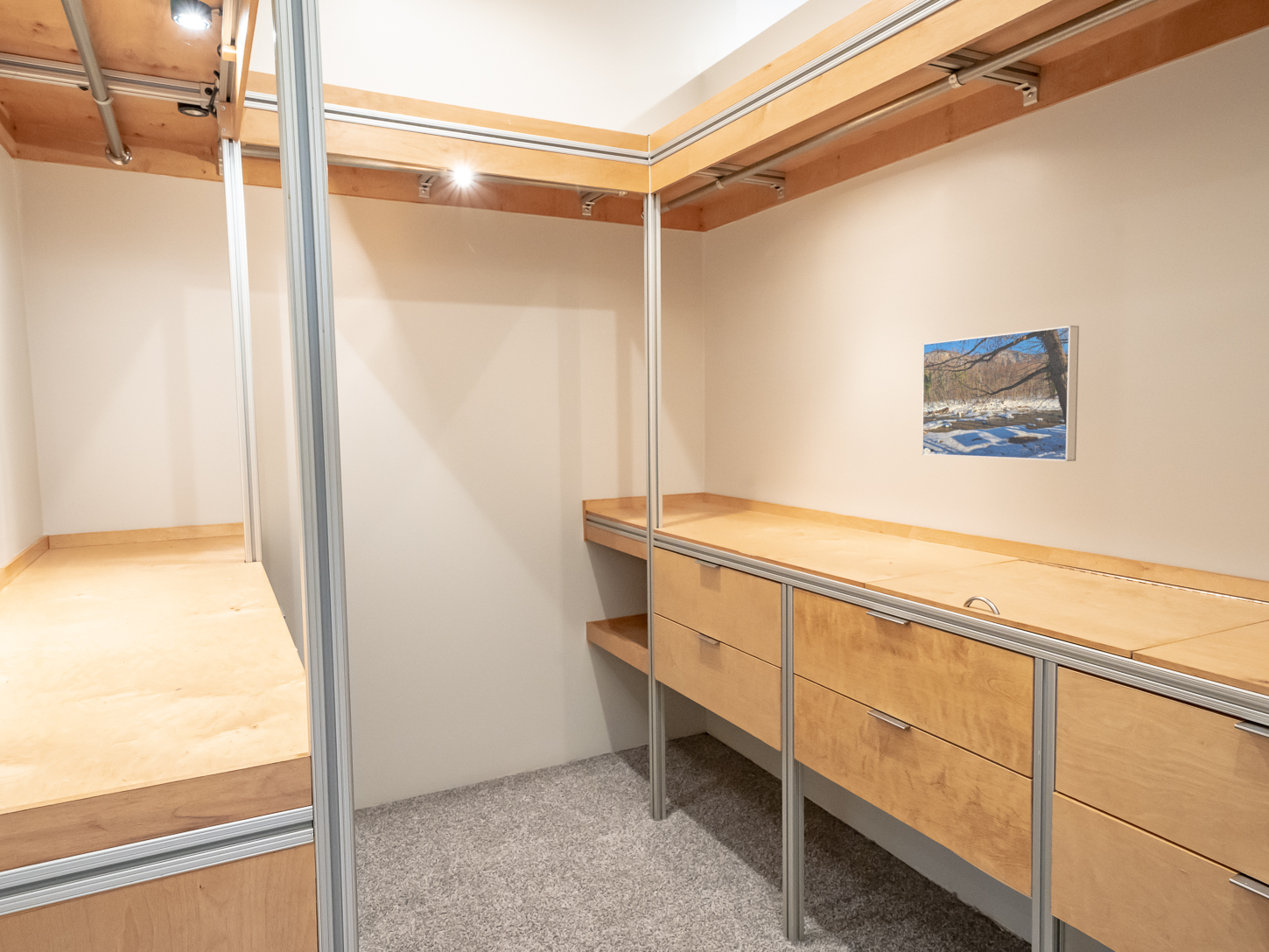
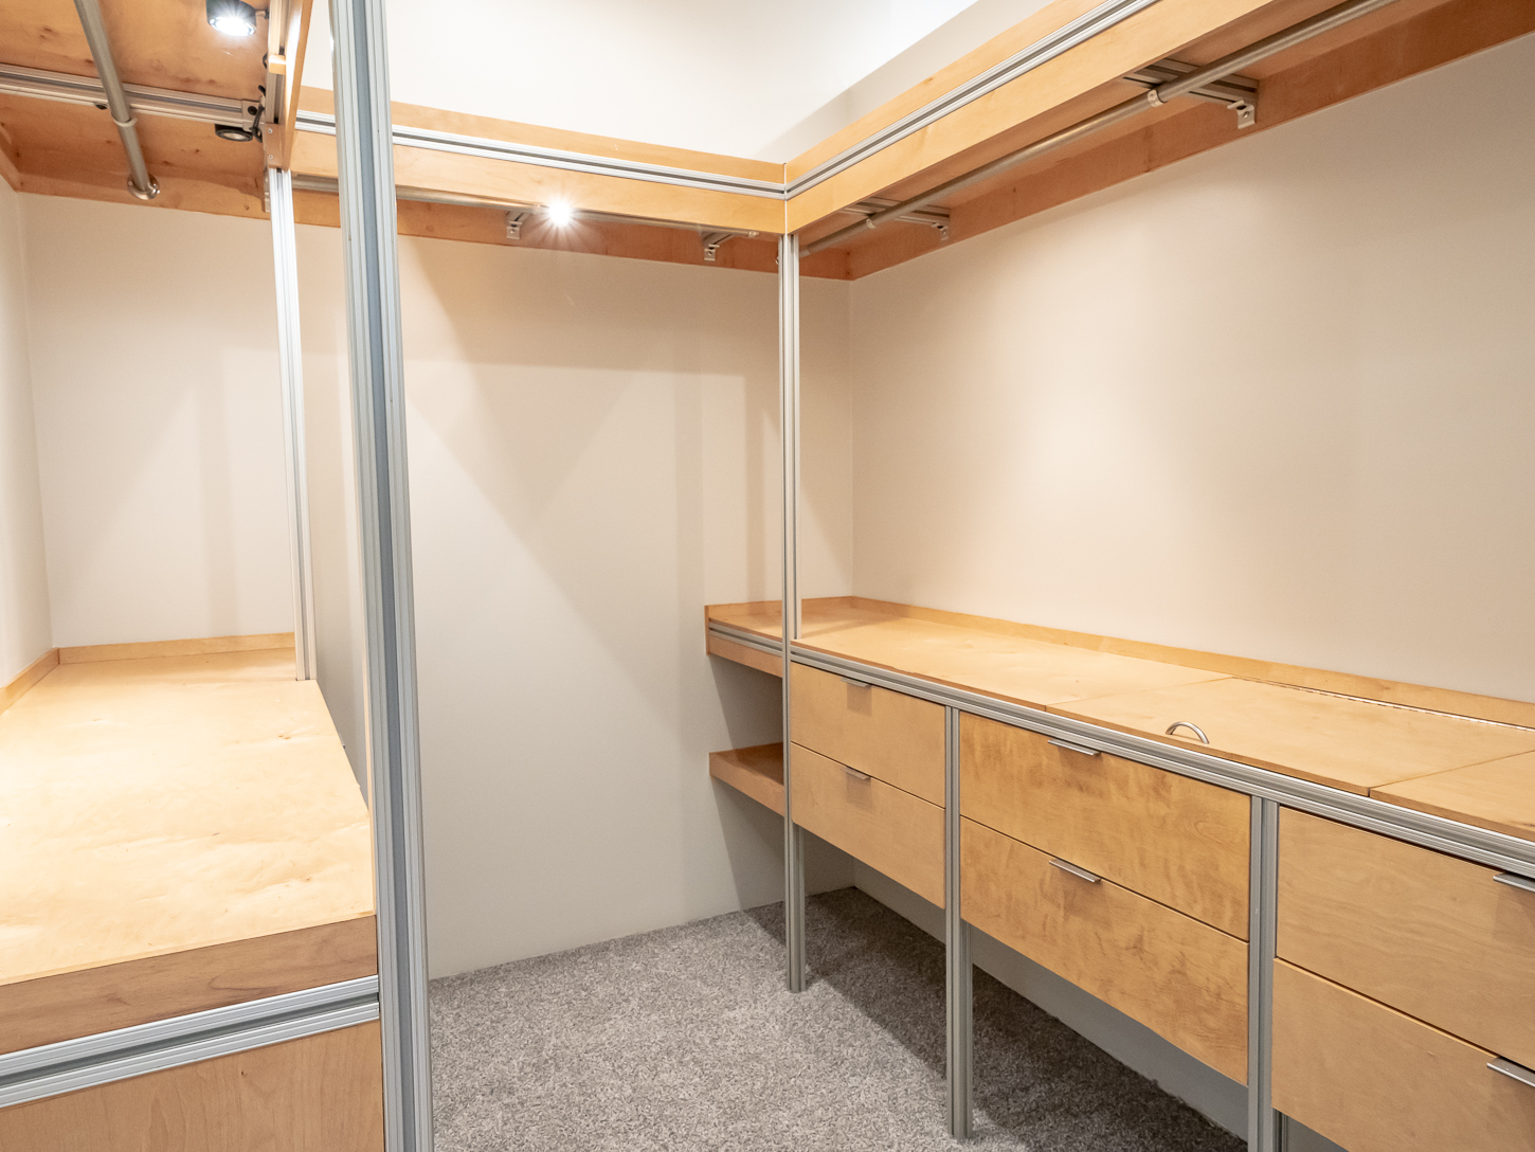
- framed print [921,325,1080,462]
